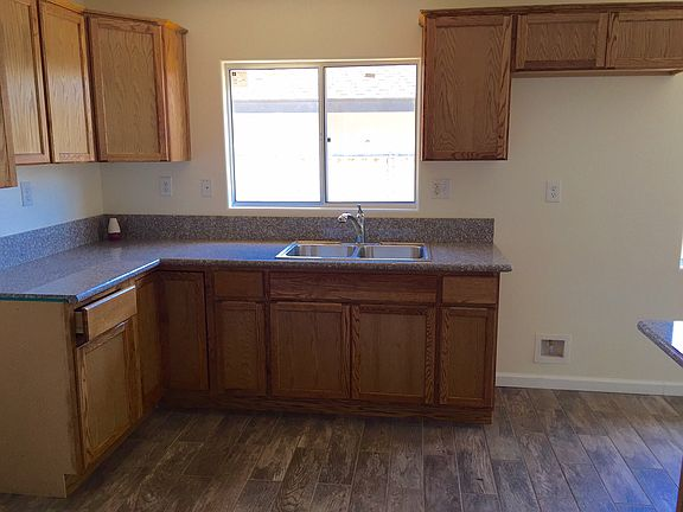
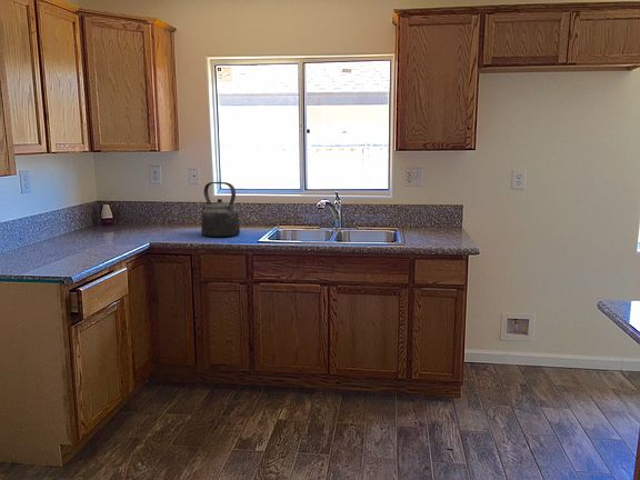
+ kettle [200,181,241,238]
